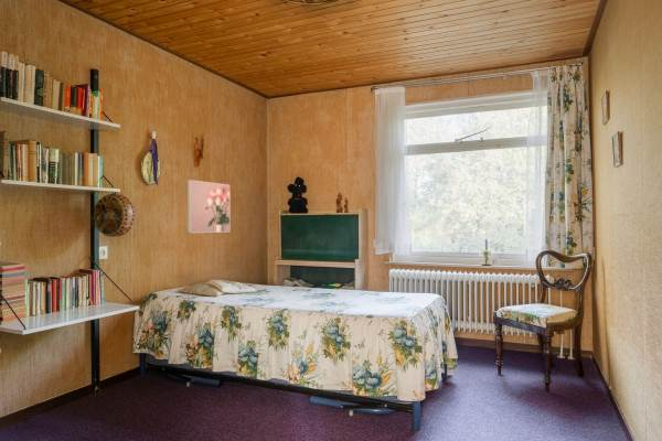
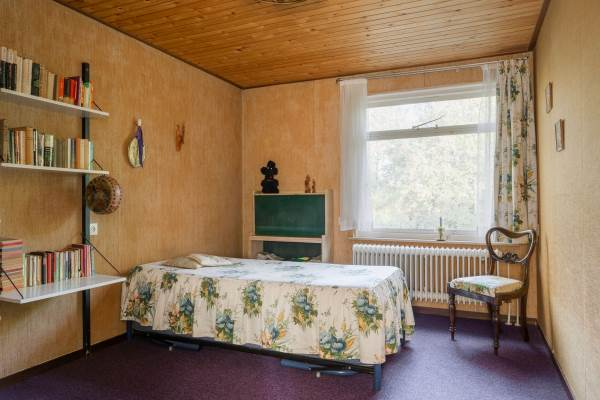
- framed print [186,179,232,234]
